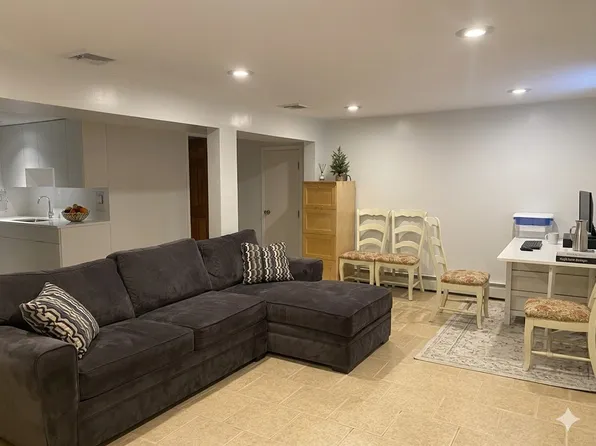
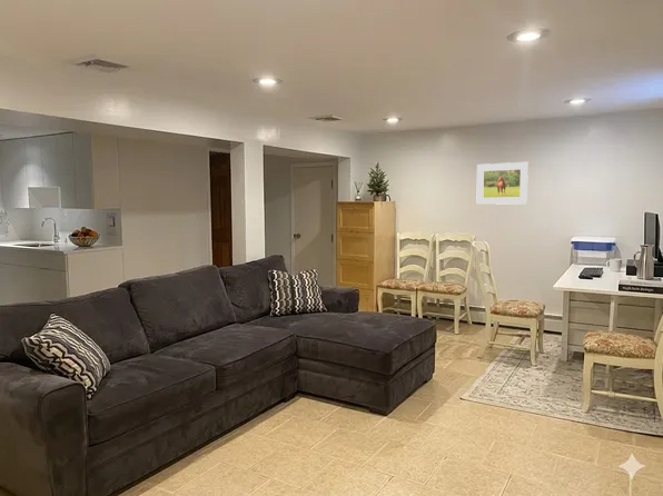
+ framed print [476,161,530,206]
